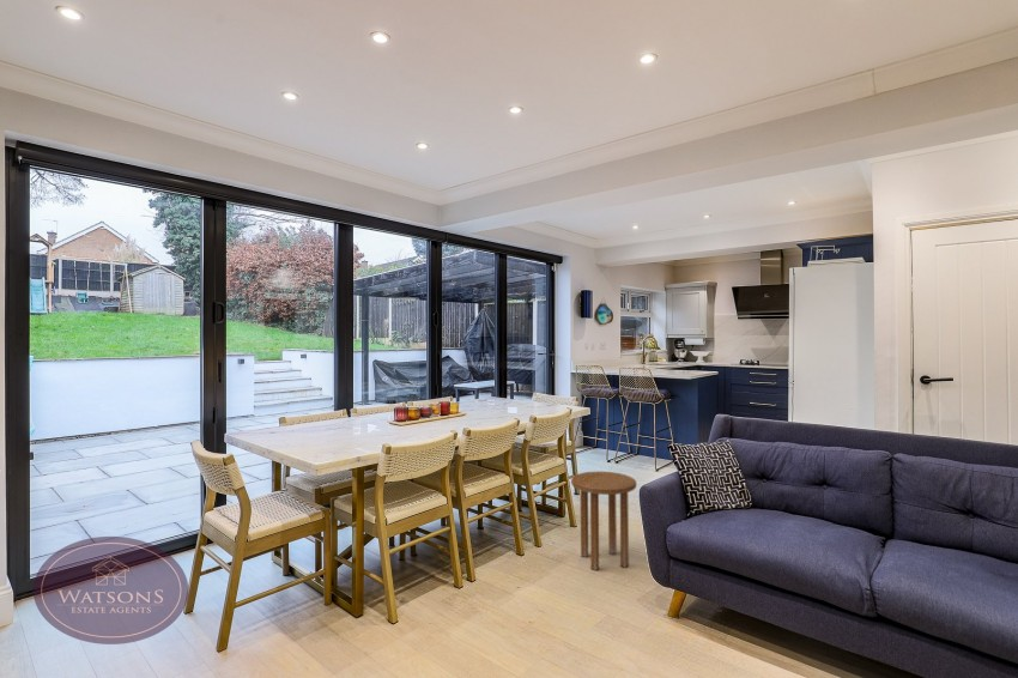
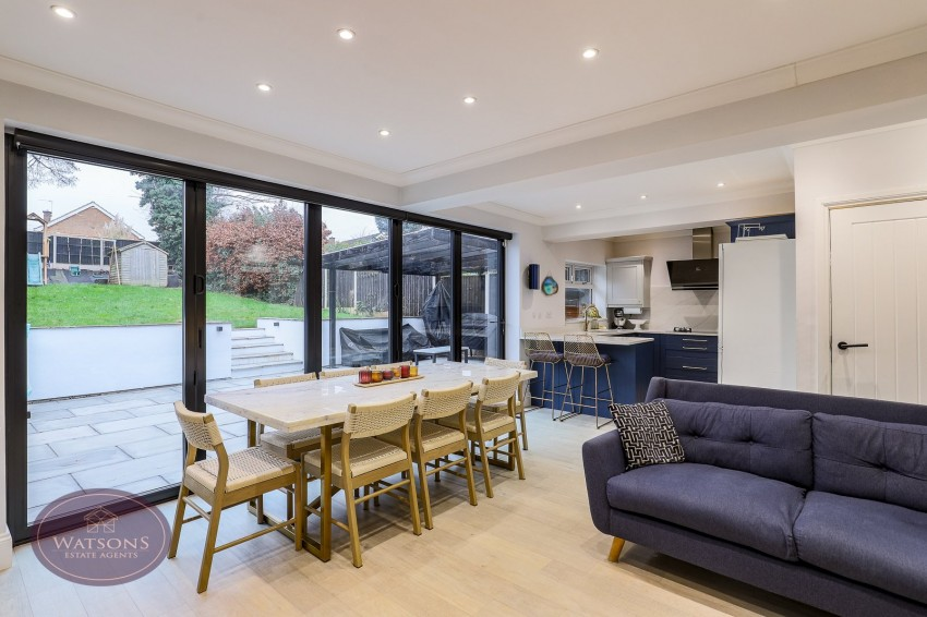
- side table [570,471,637,571]
